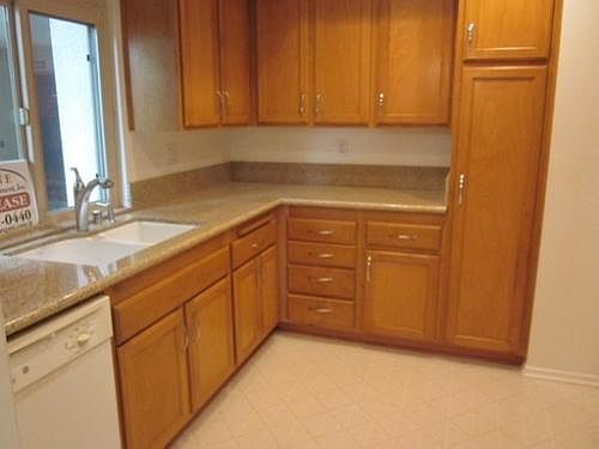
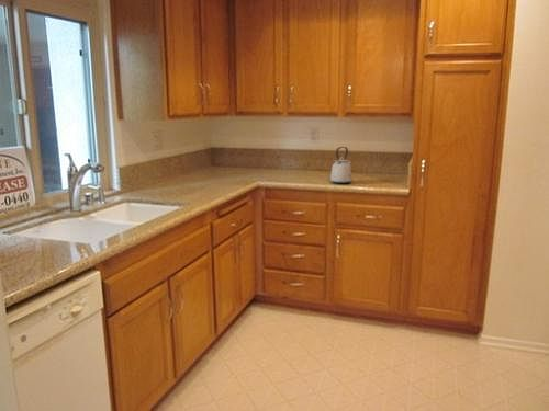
+ kettle [329,146,354,185]
